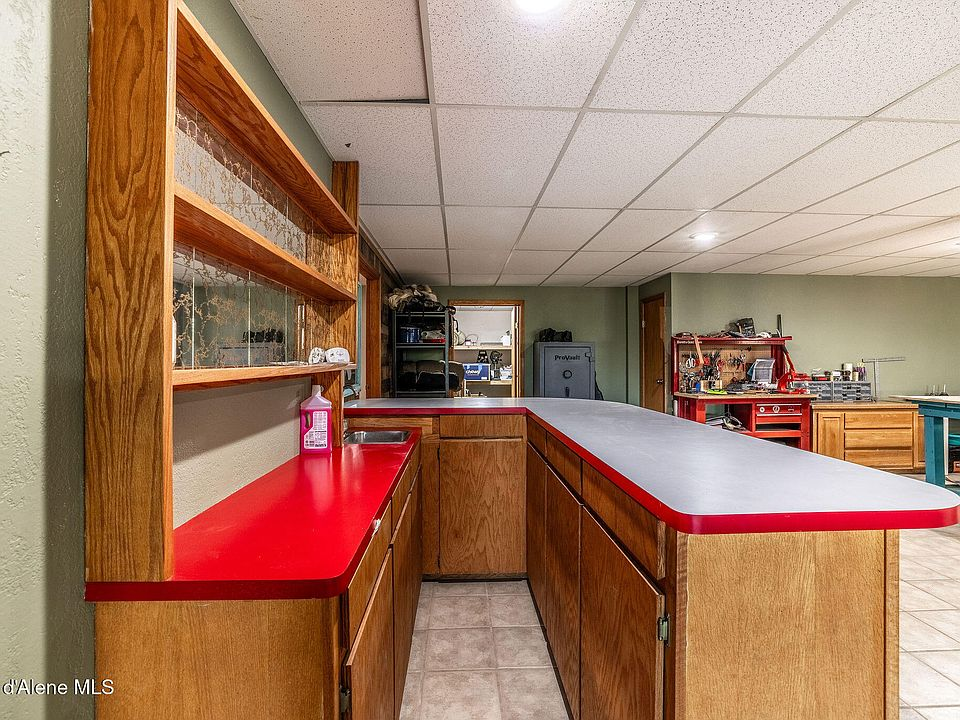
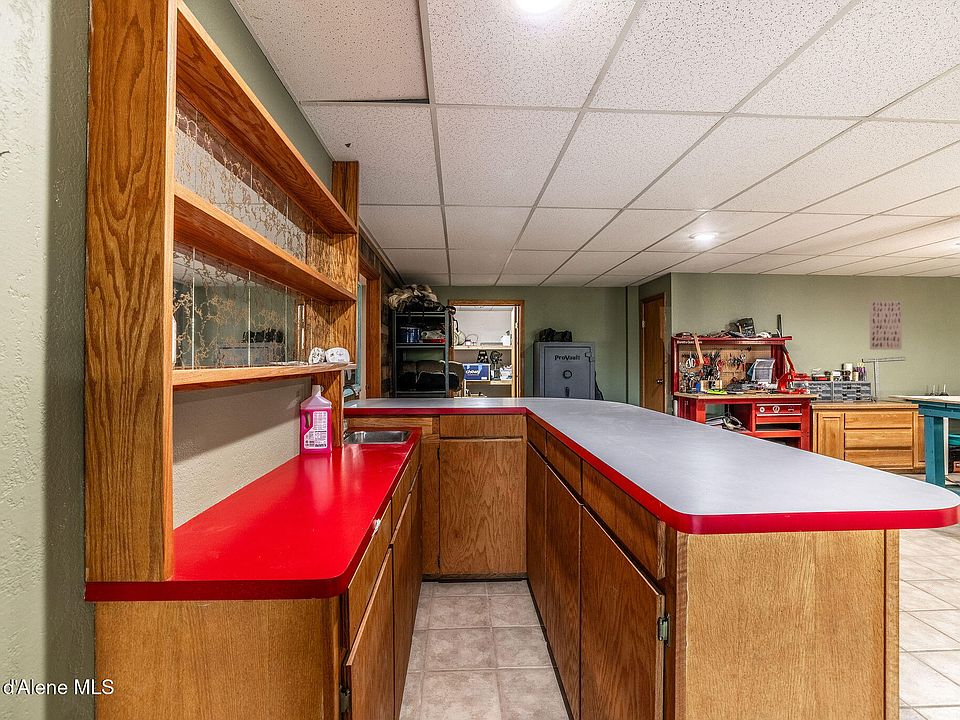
+ wall art [869,300,903,351]
